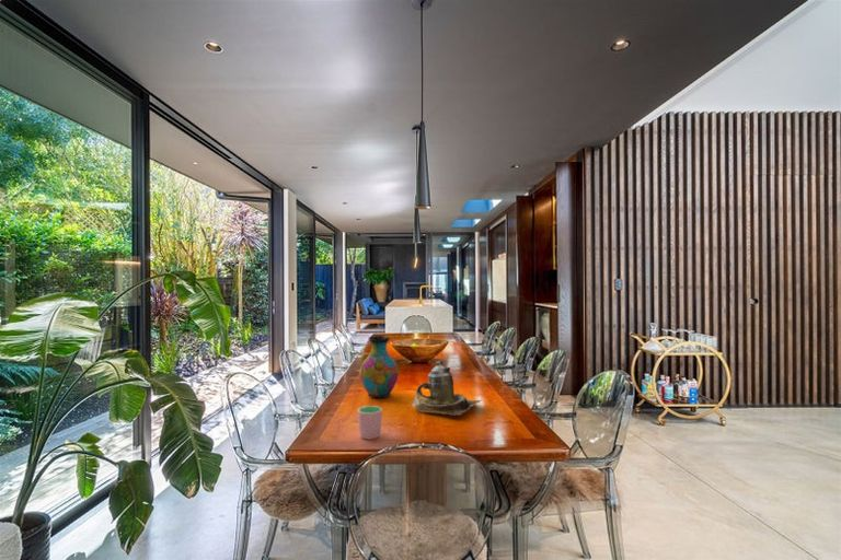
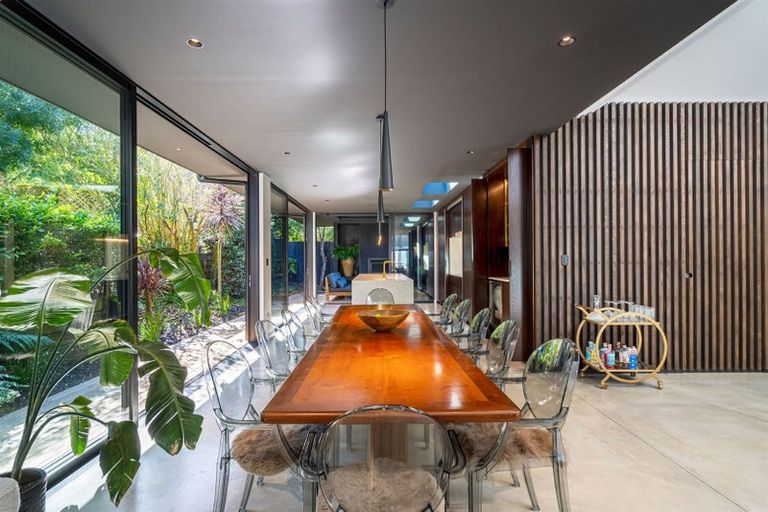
- cup [357,405,383,440]
- teapot [411,360,482,417]
- vase [359,335,400,399]
